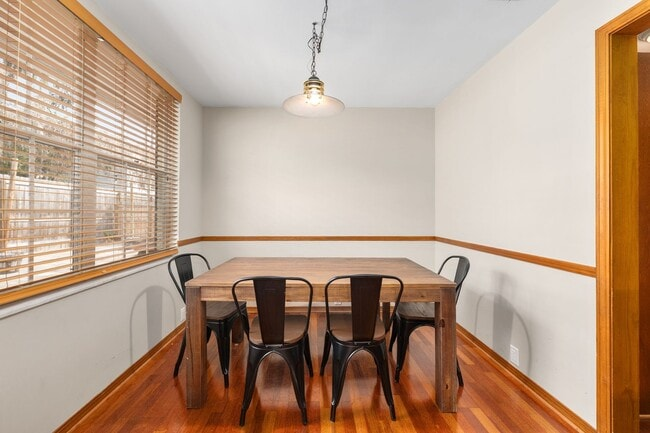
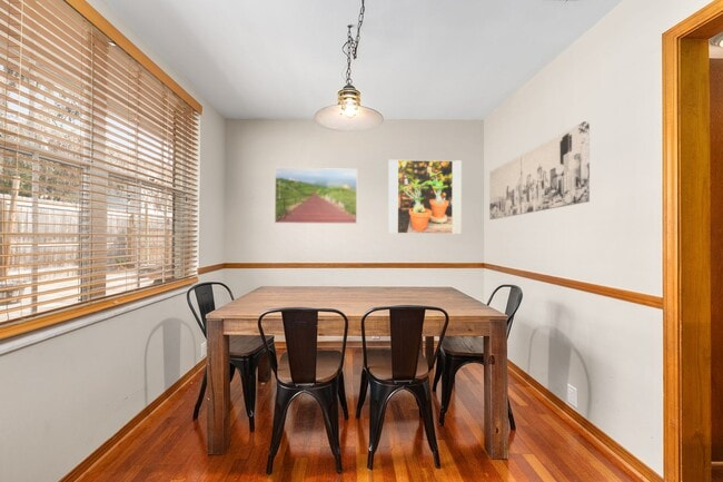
+ wall art [488,120,591,220]
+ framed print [274,167,358,225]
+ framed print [387,159,463,235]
